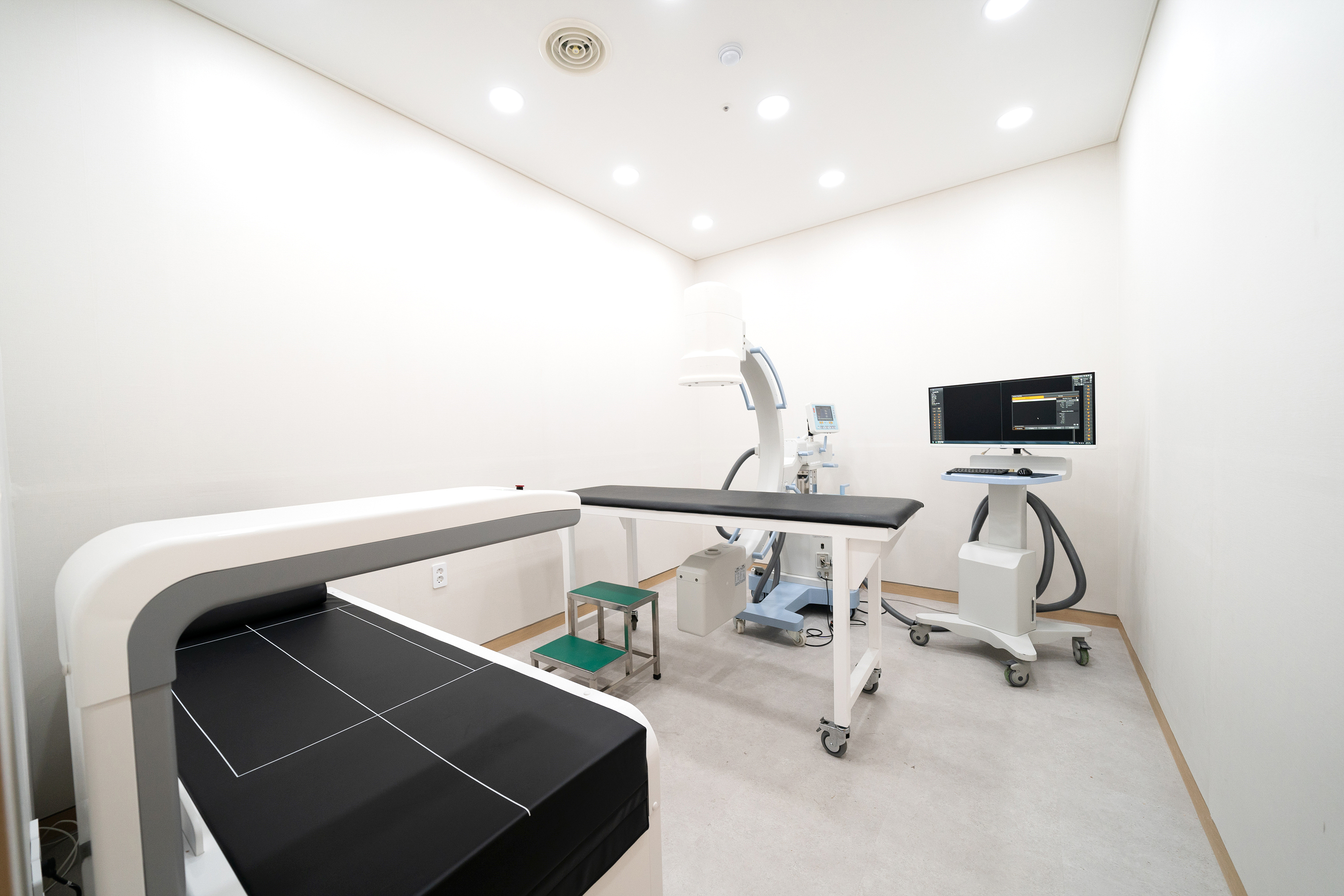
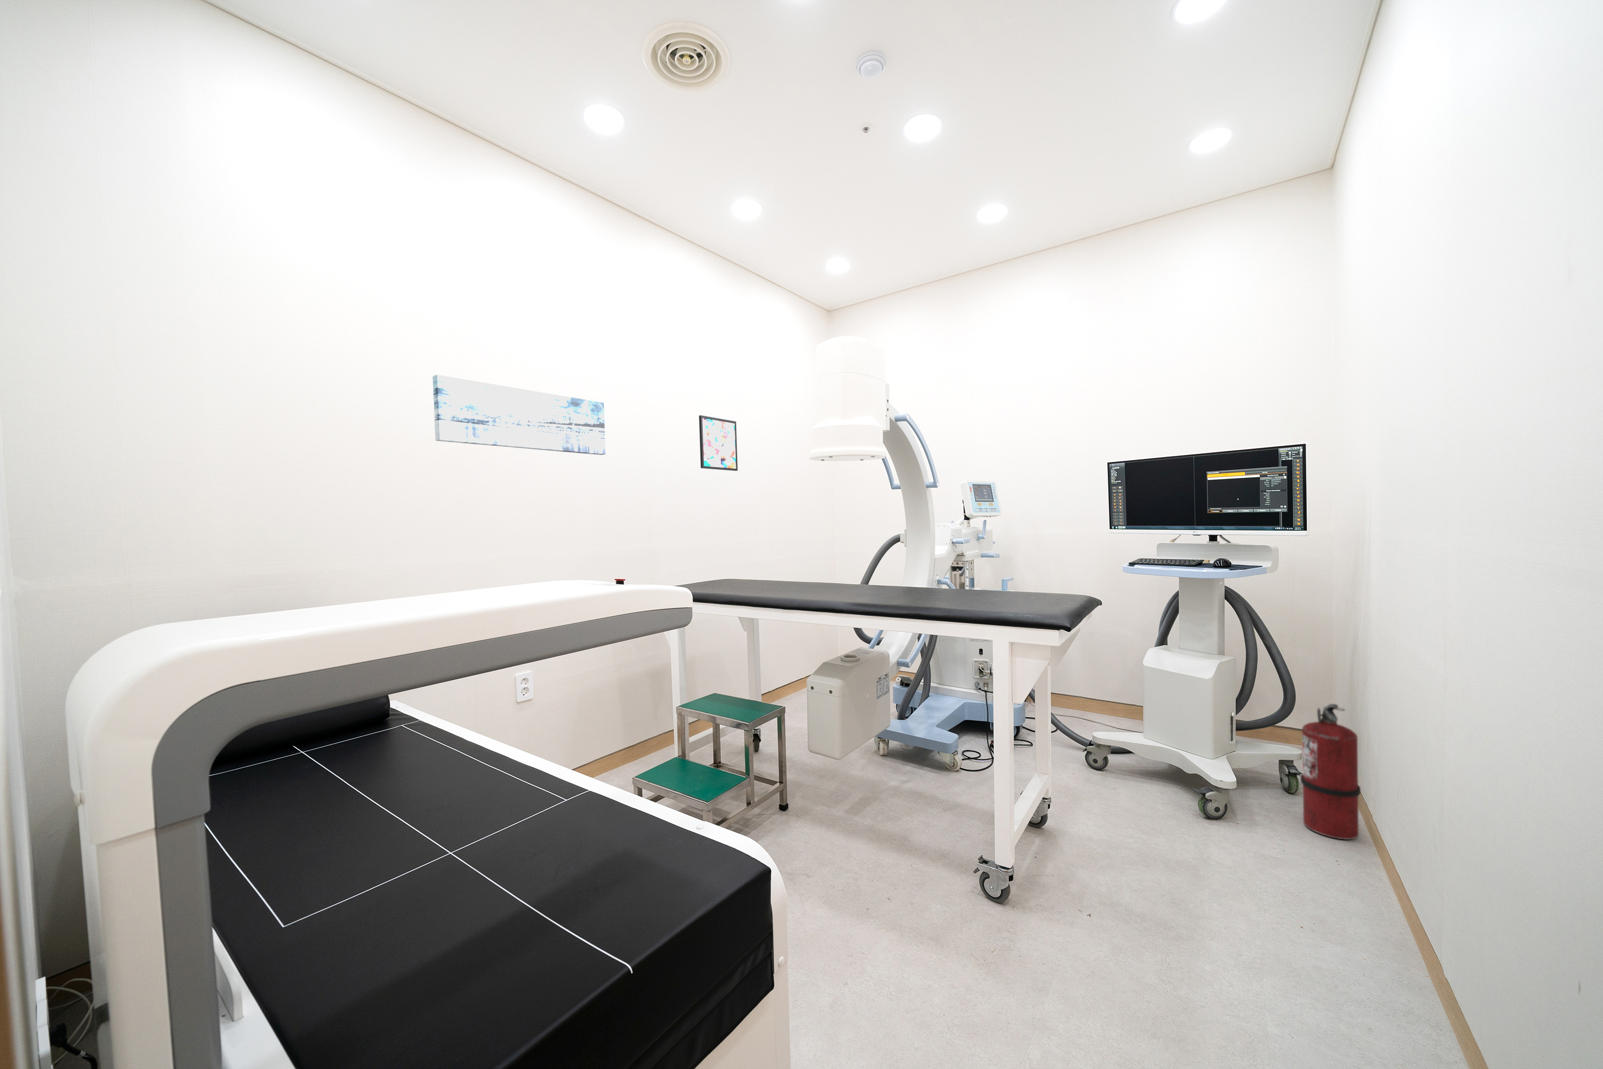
+ wall art [699,415,738,471]
+ wall art [432,375,606,456]
+ fire extinguisher [1300,704,1361,840]
